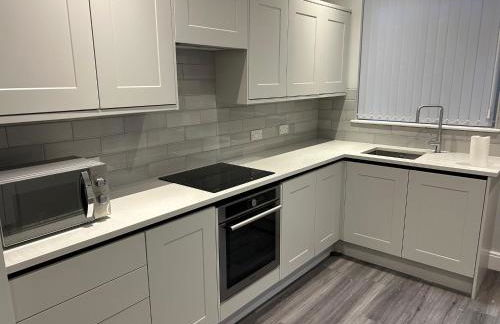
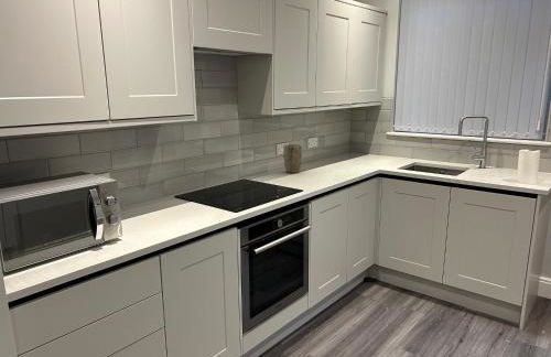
+ plant pot [282,143,303,174]
